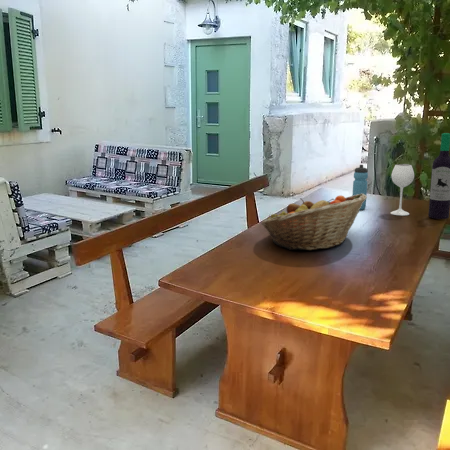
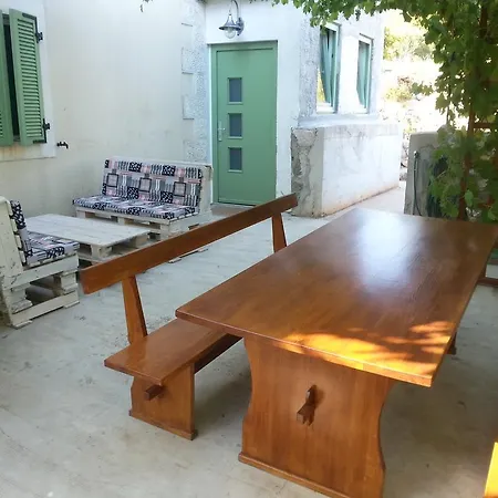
- fruit basket [260,193,368,251]
- wine bottle [390,132,450,220]
- water bottle [351,164,369,211]
